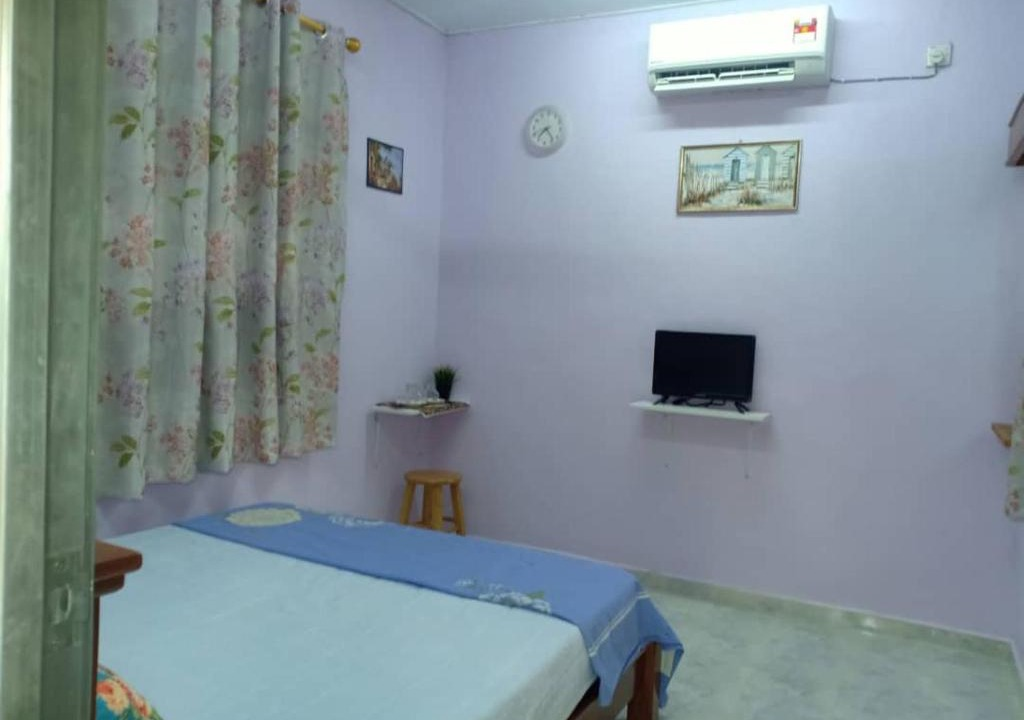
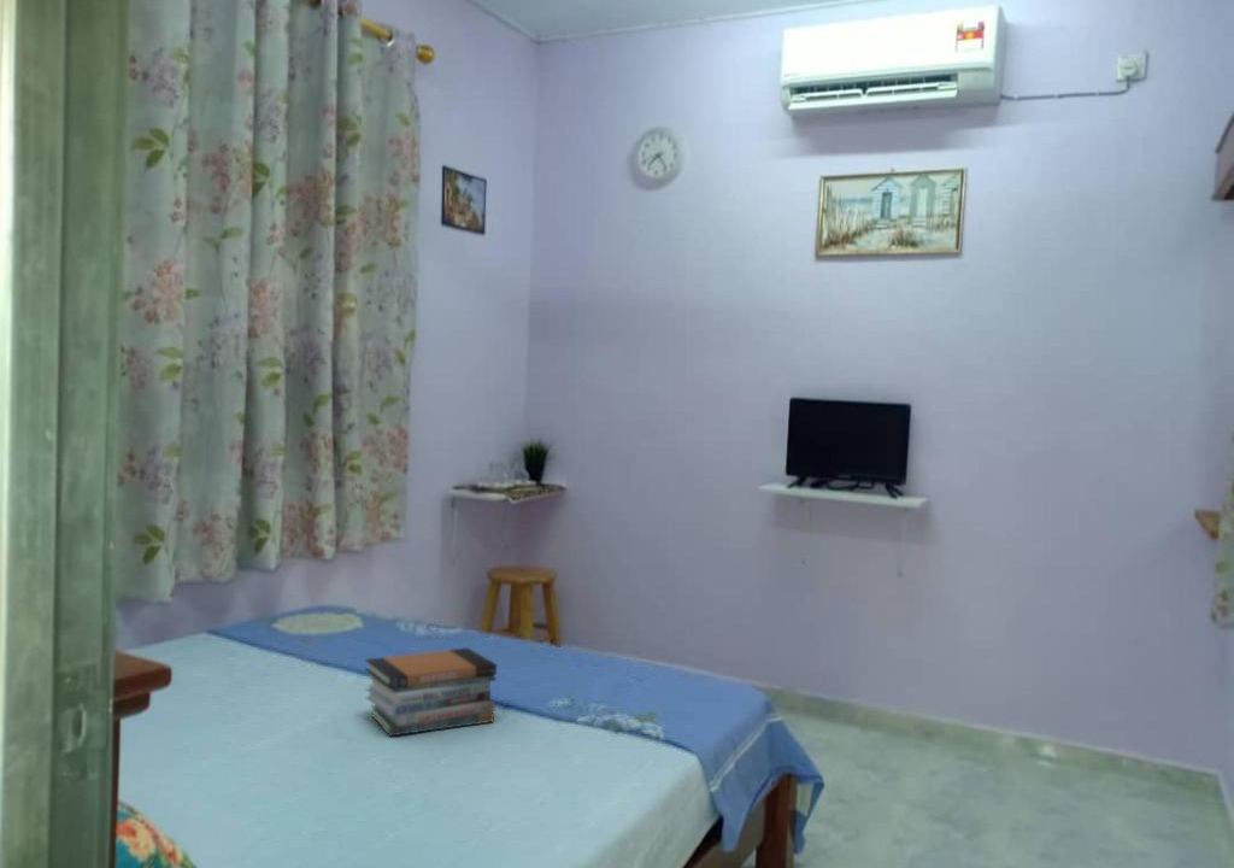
+ book stack [364,646,498,738]
